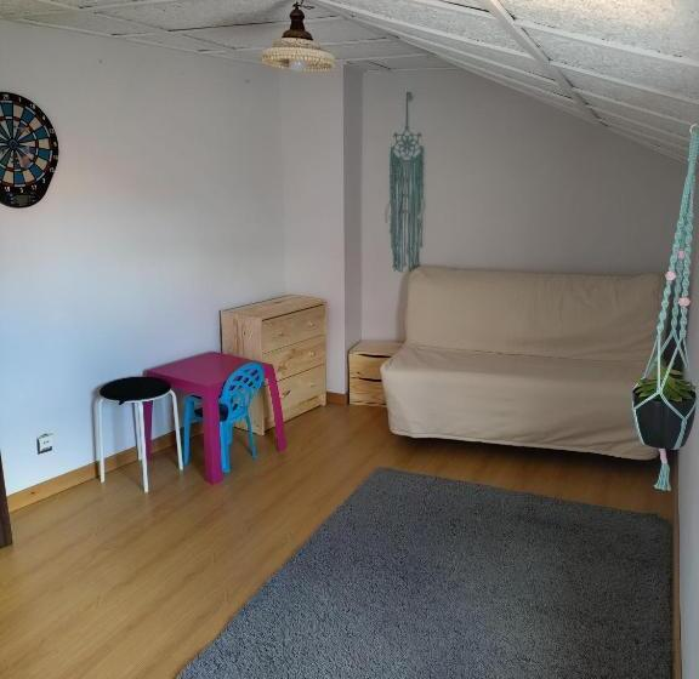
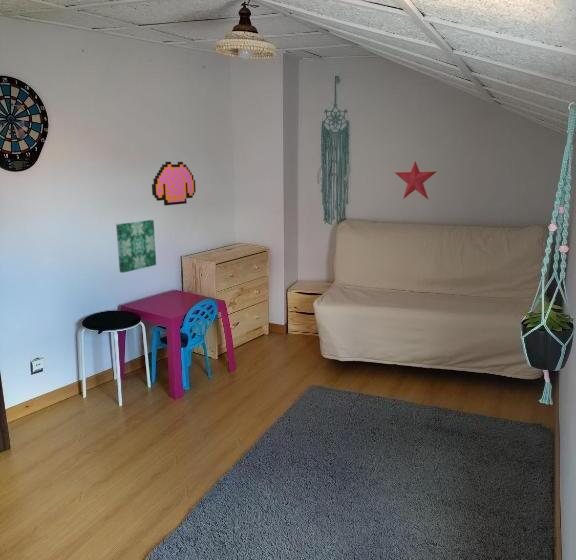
+ wall art [115,219,157,274]
+ decorative star [394,160,438,200]
+ pixel art [151,161,197,206]
